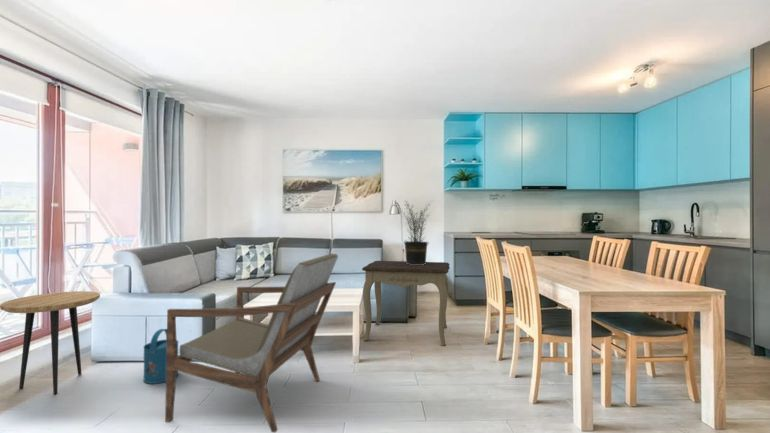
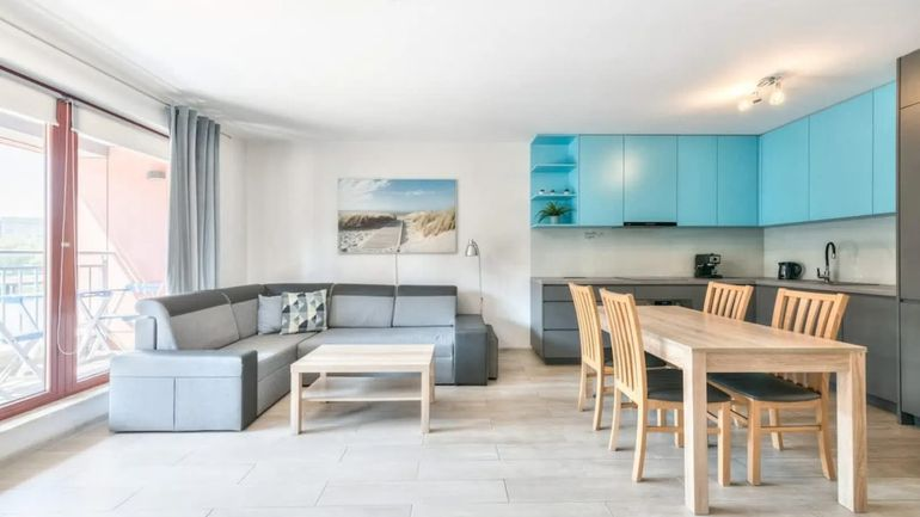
- side table [361,260,451,347]
- side table [0,290,101,396]
- potted plant [401,199,433,265]
- watering can [142,328,180,385]
- armchair [164,253,339,433]
